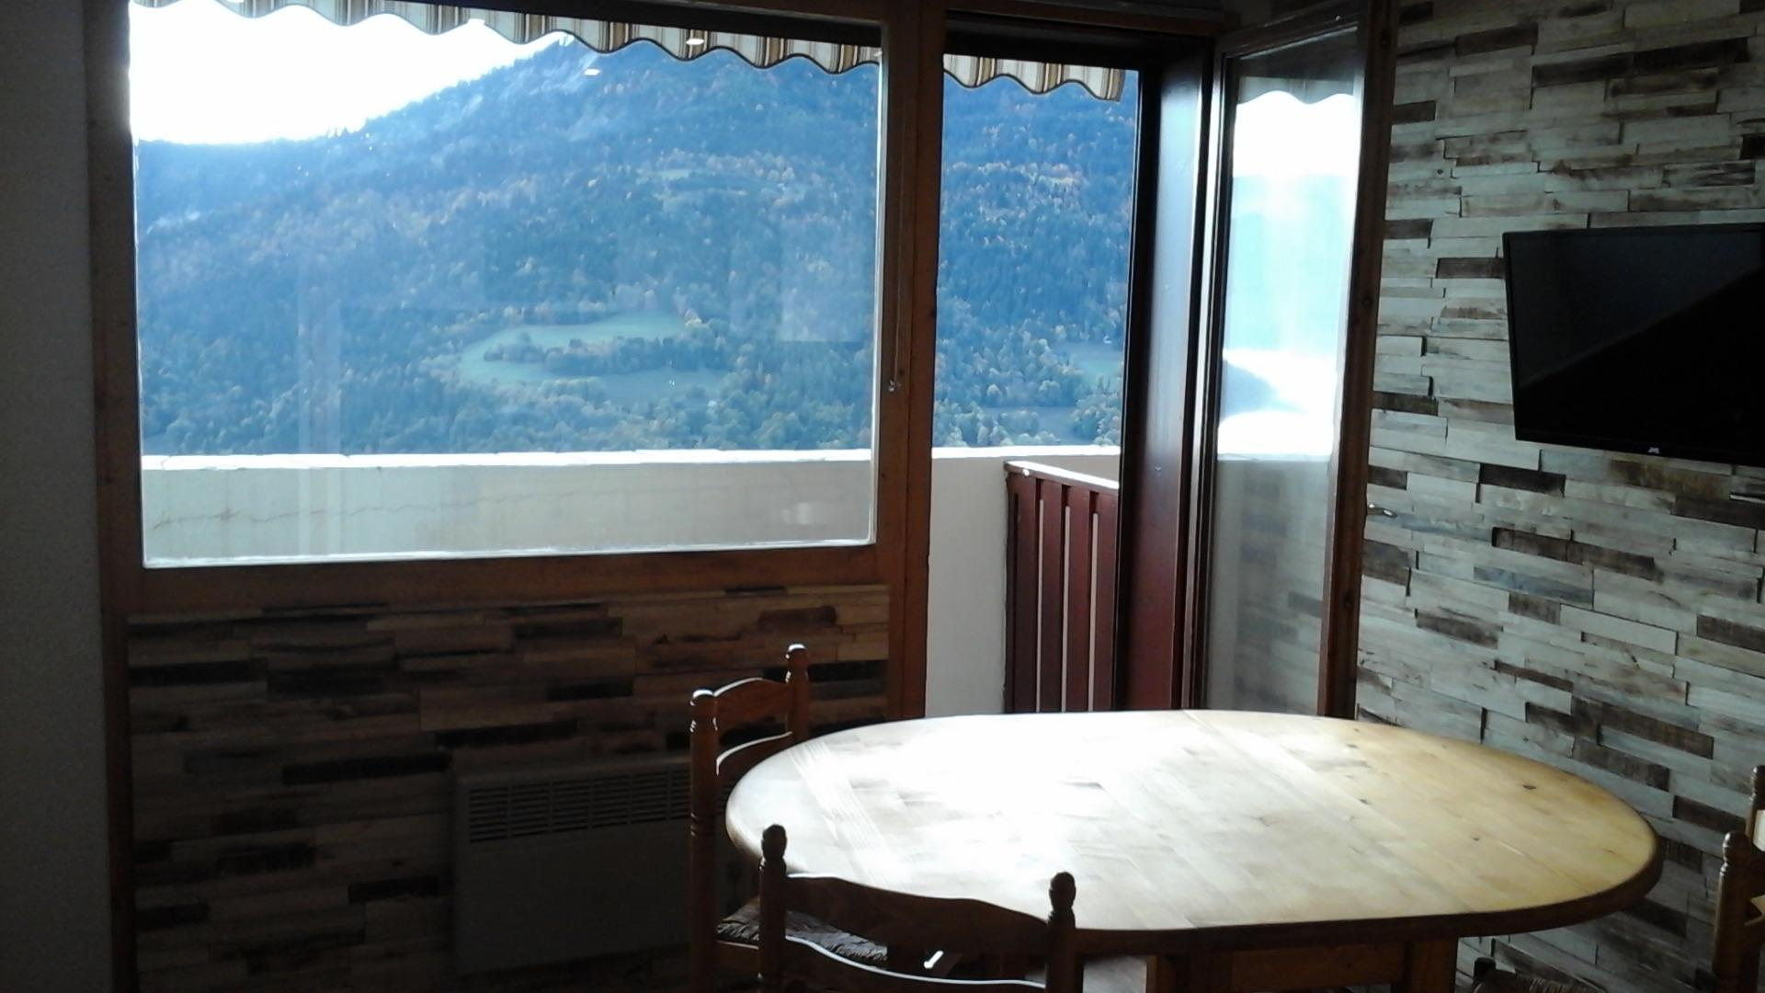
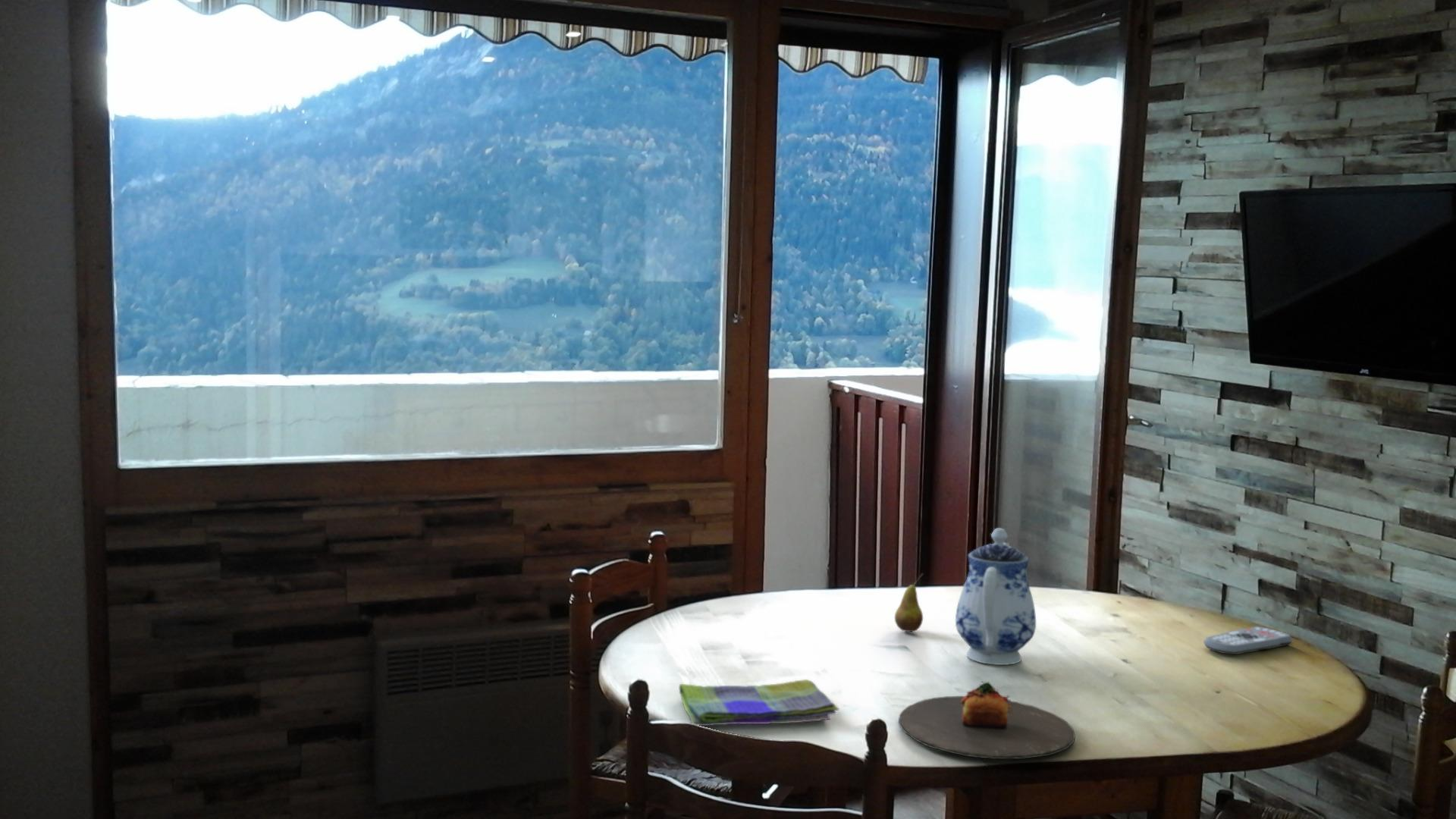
+ dish towel [679,679,839,726]
+ fruit [894,573,924,632]
+ plate [898,681,1075,760]
+ teapot [955,528,1037,666]
+ remote control [1203,626,1293,655]
